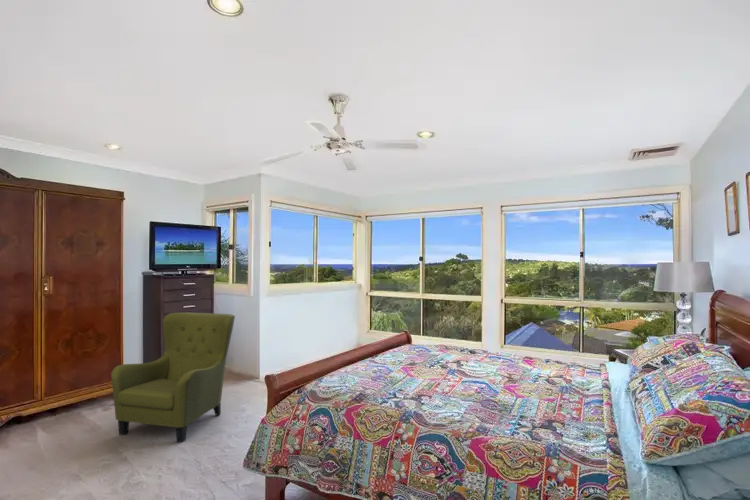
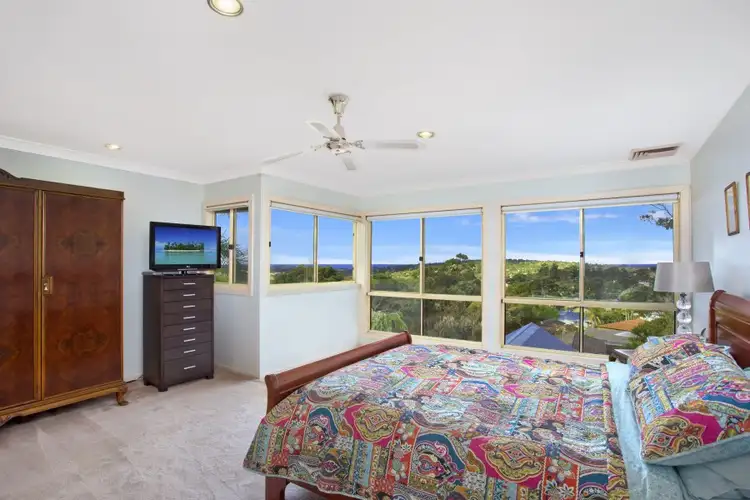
- armchair [110,311,236,444]
